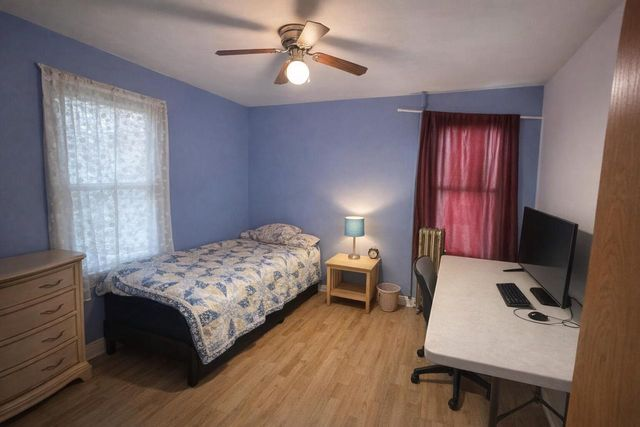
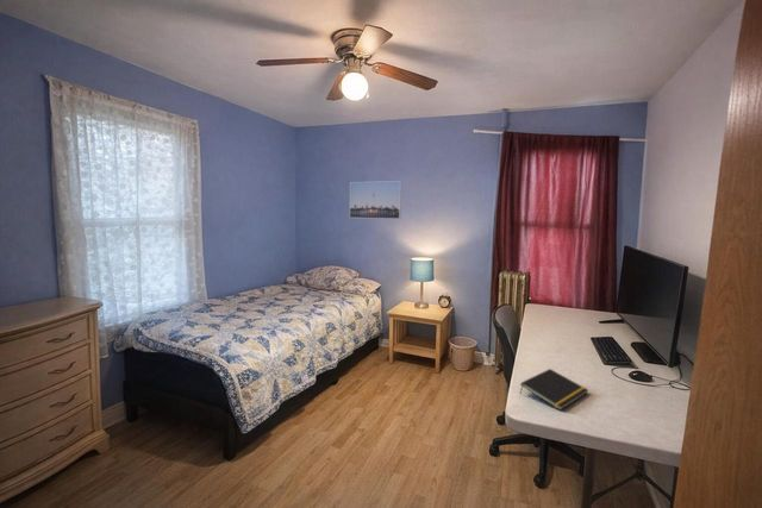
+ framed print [349,180,402,220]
+ notepad [519,368,589,412]
